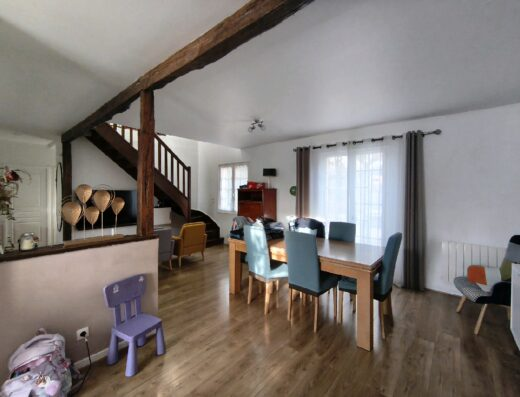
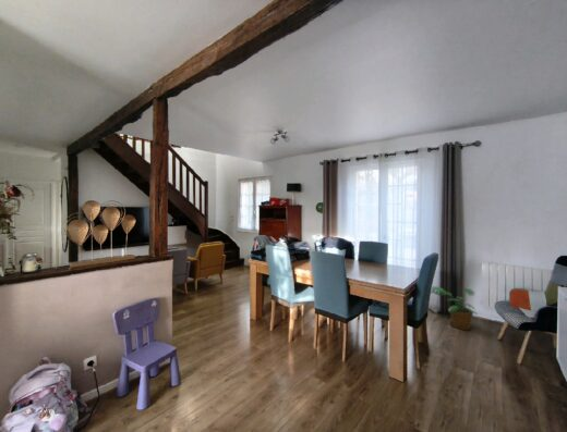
+ potted plant [430,285,479,331]
